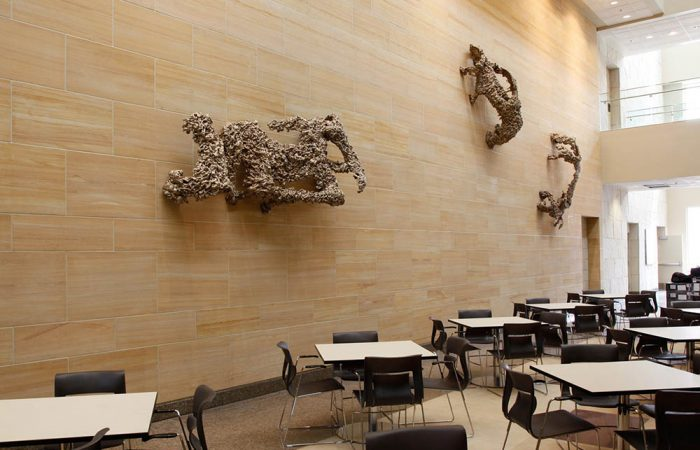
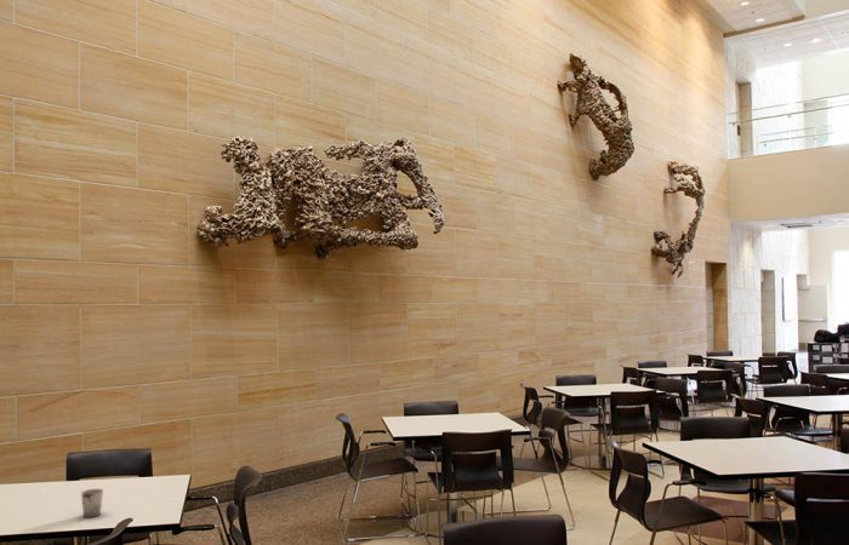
+ cup [80,488,104,518]
